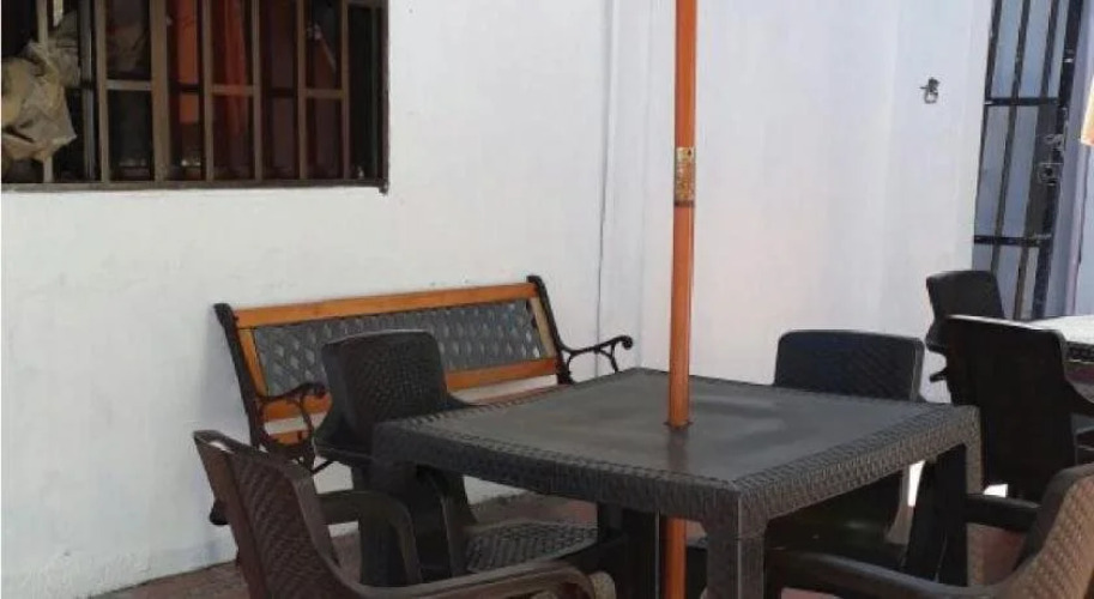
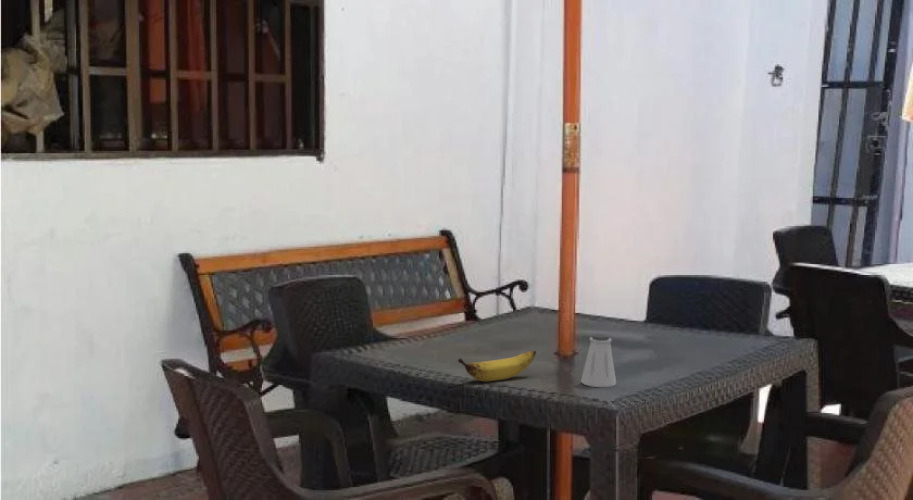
+ saltshaker [580,333,617,388]
+ banana [457,349,537,383]
